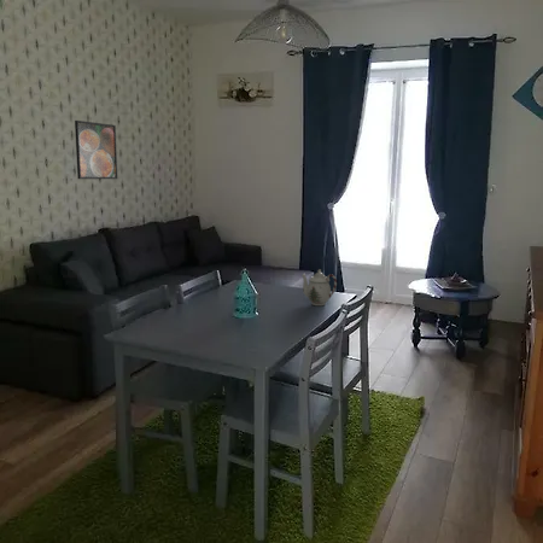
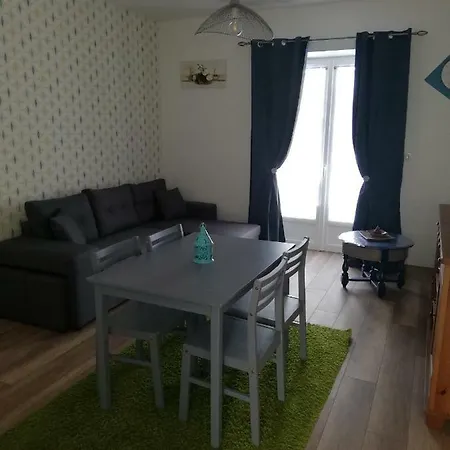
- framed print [74,119,118,180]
- teapot [300,268,338,306]
